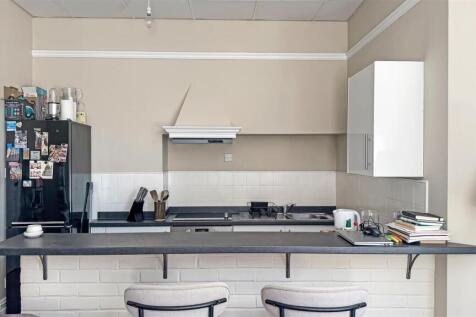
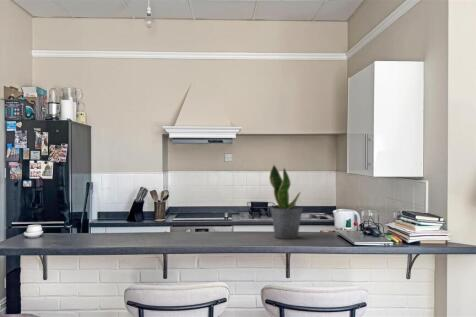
+ potted plant [268,164,304,240]
